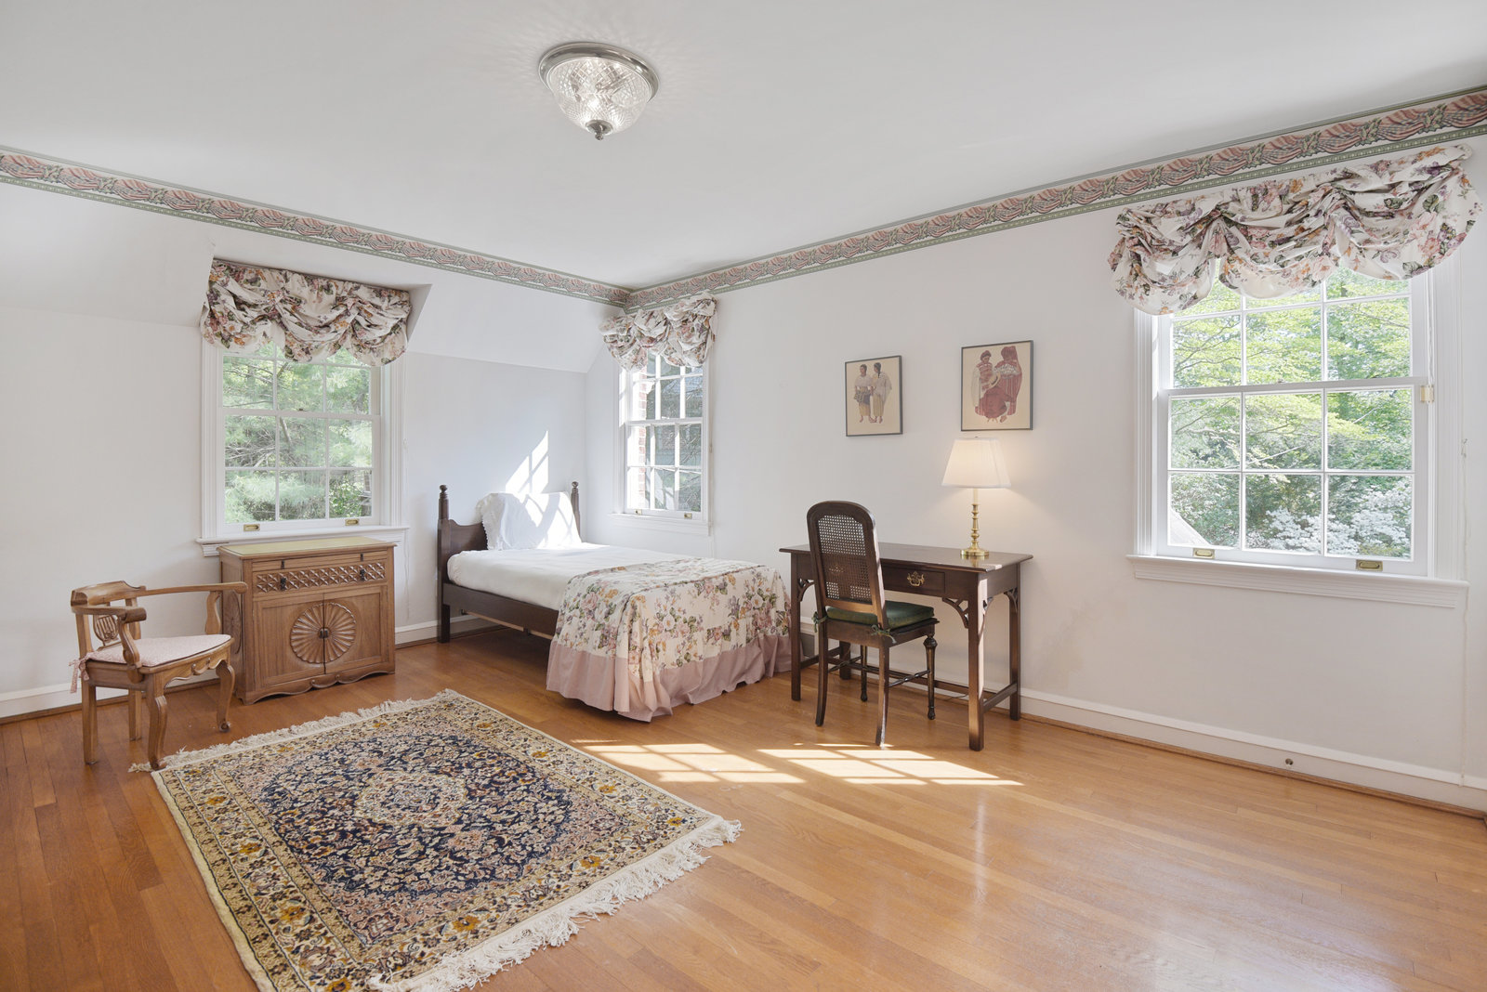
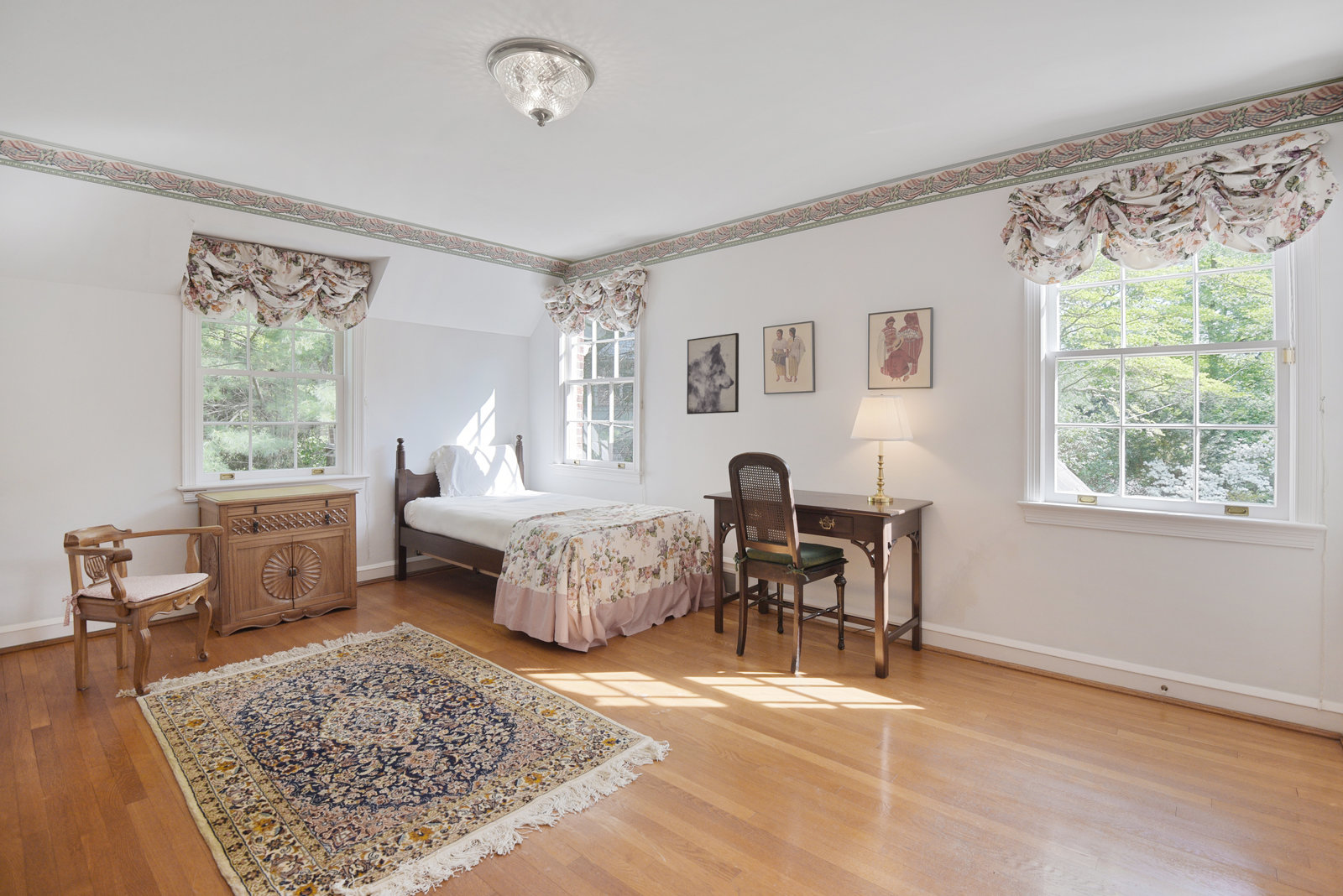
+ wall art [686,332,739,415]
